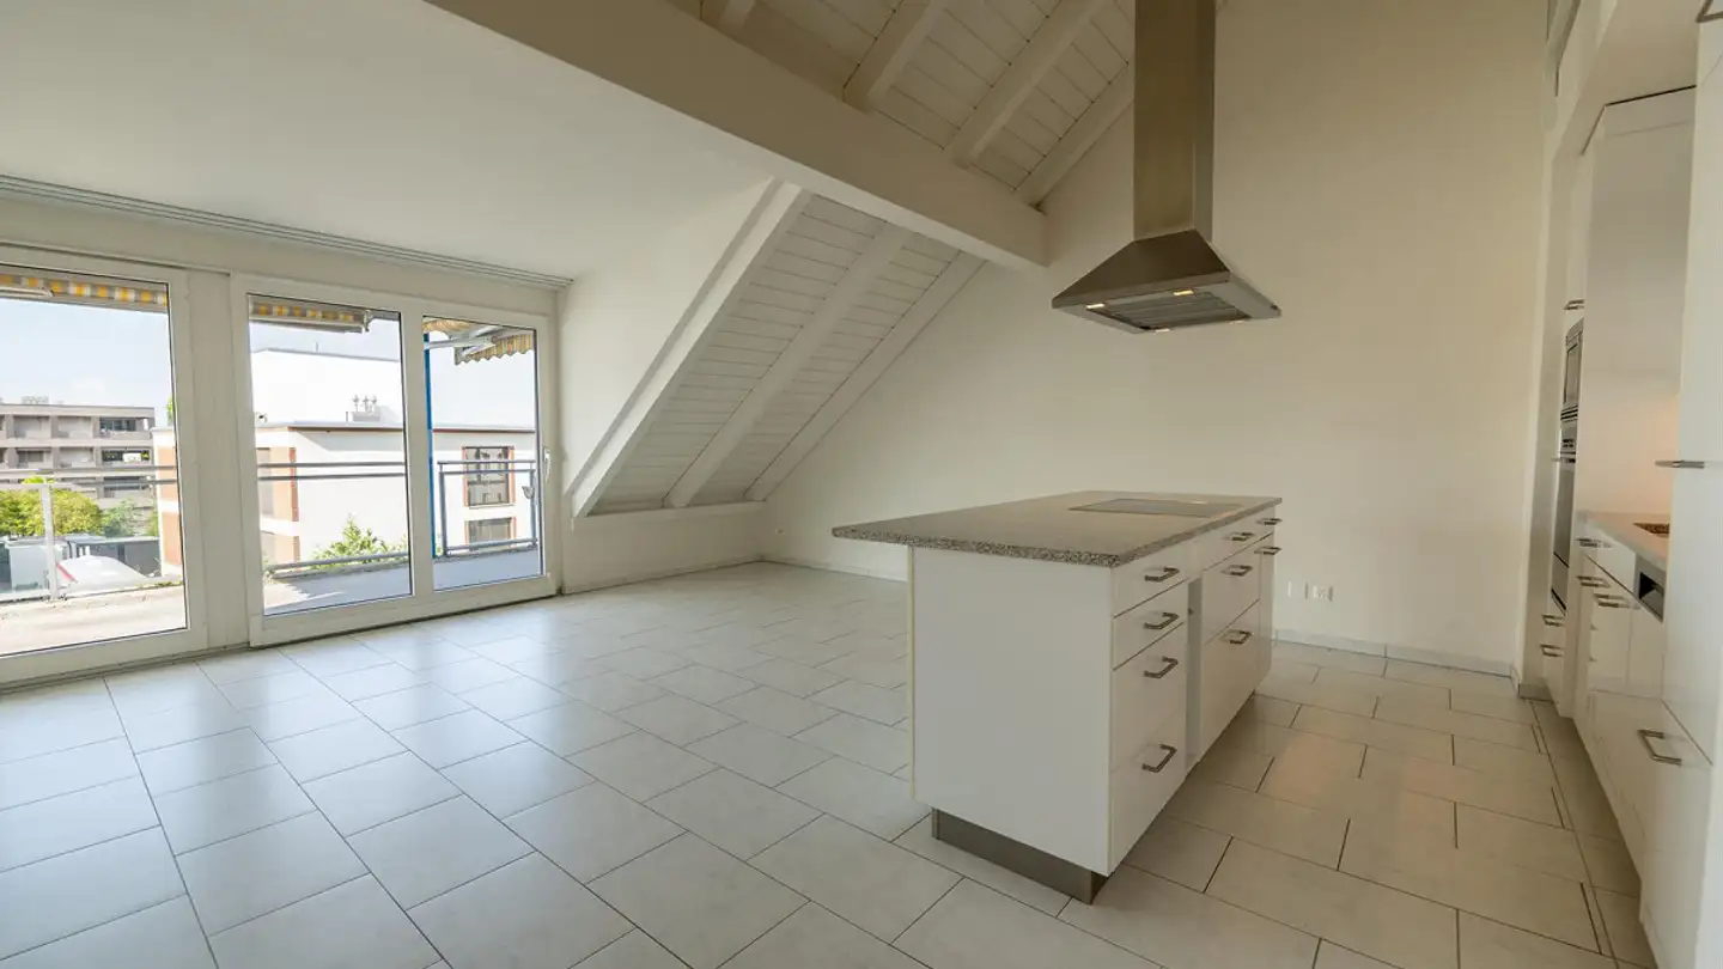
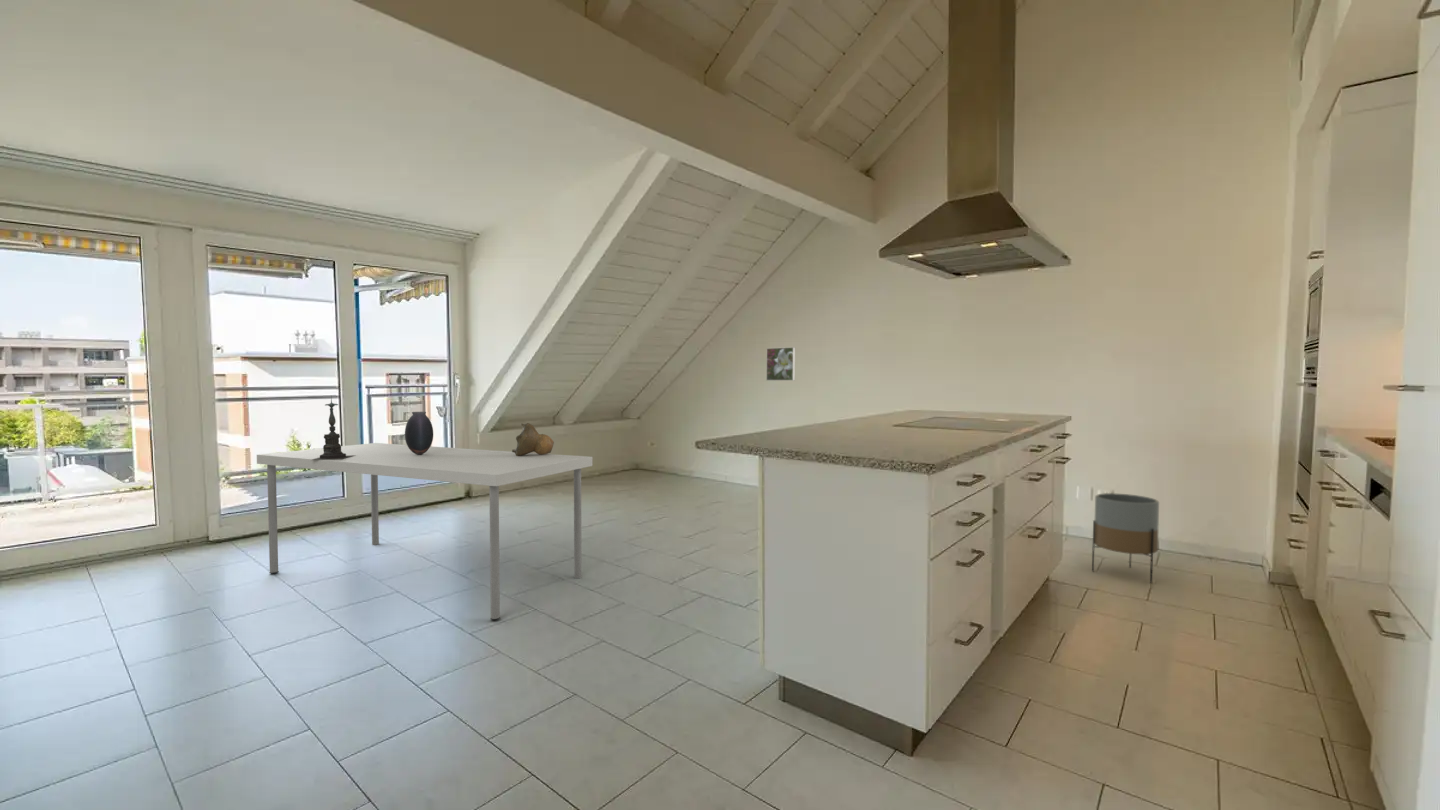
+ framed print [765,346,796,382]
+ vase [404,411,434,455]
+ decorative bowl [511,422,555,456]
+ candle holder [312,395,356,460]
+ dining table [256,442,593,621]
+ planter [1091,492,1160,584]
